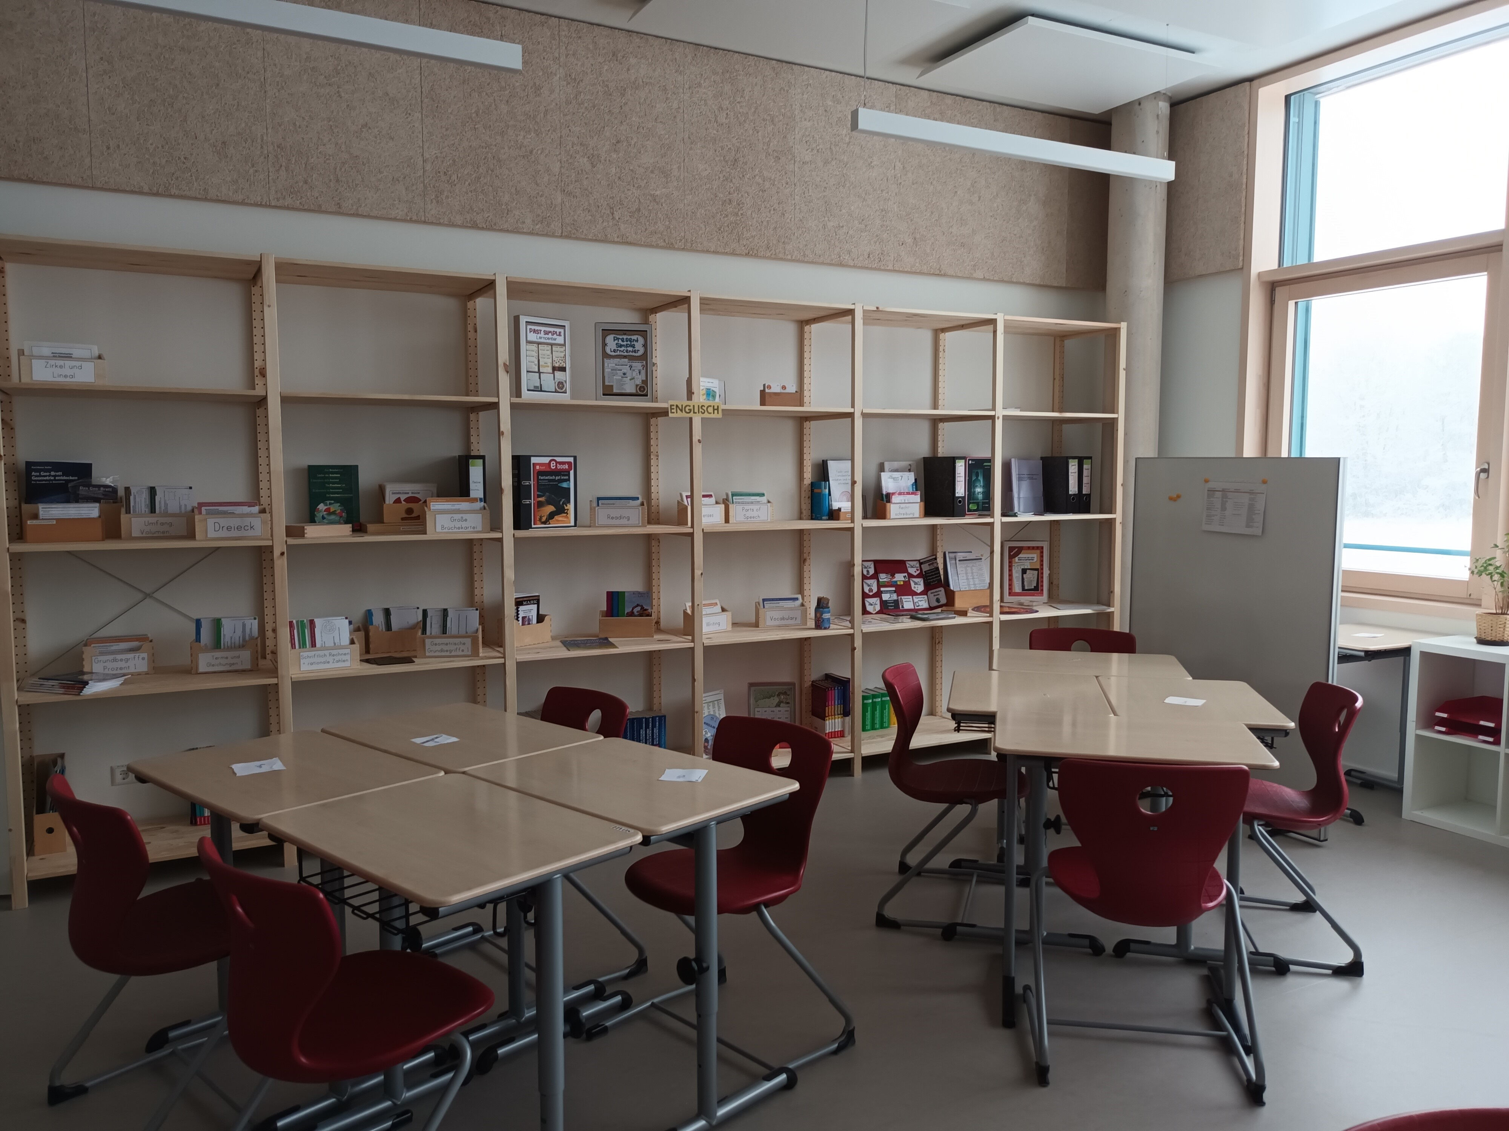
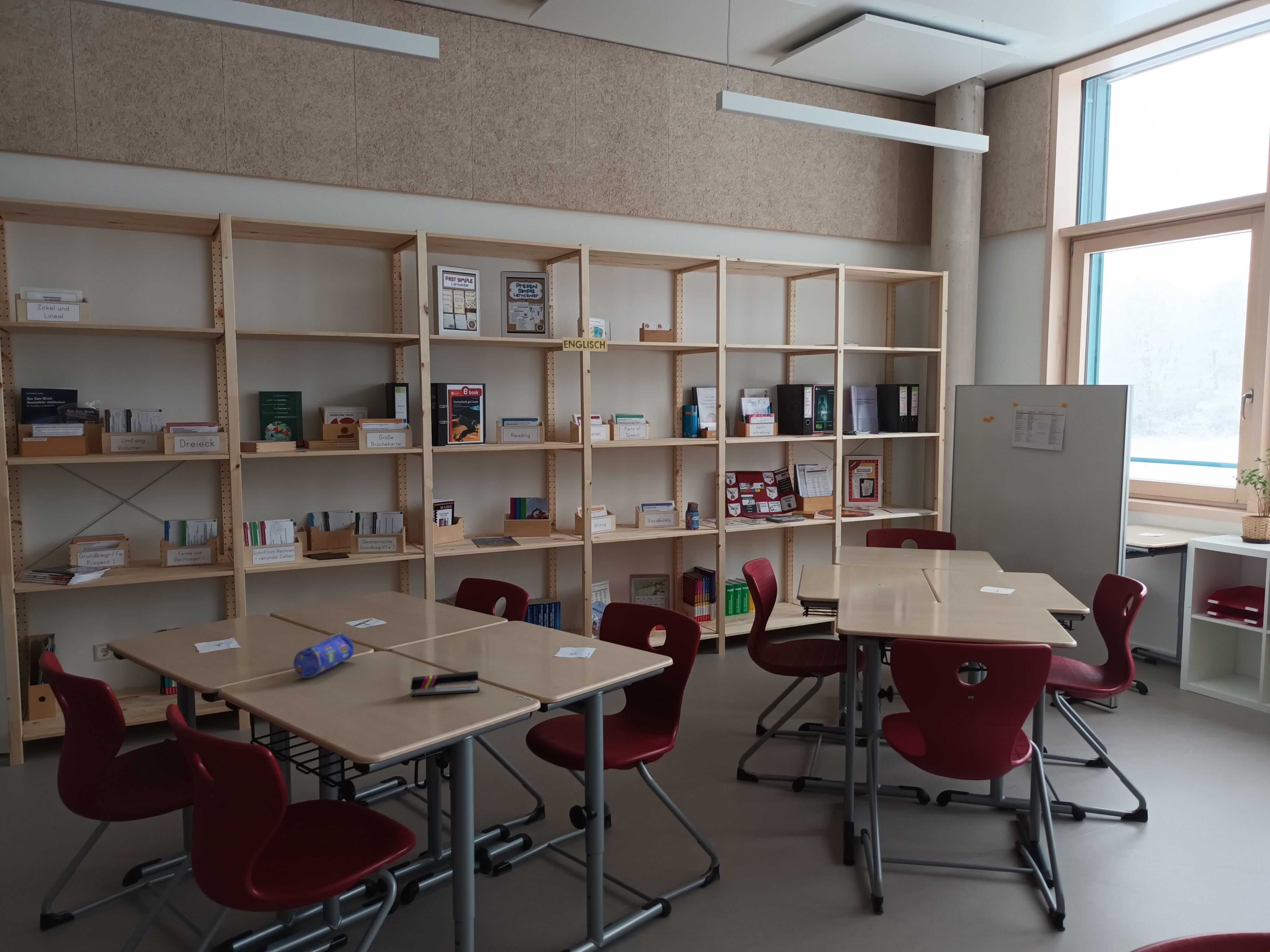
+ pencil case [293,632,354,678]
+ stapler [410,671,480,696]
